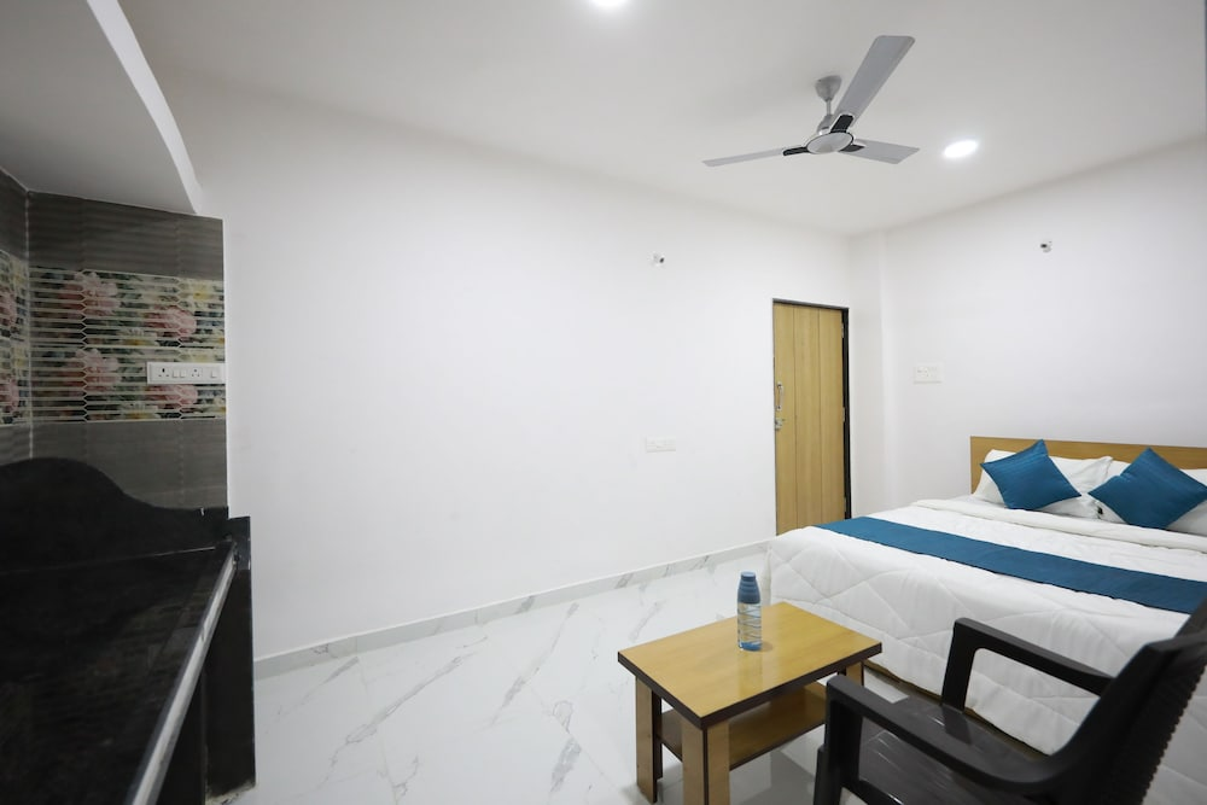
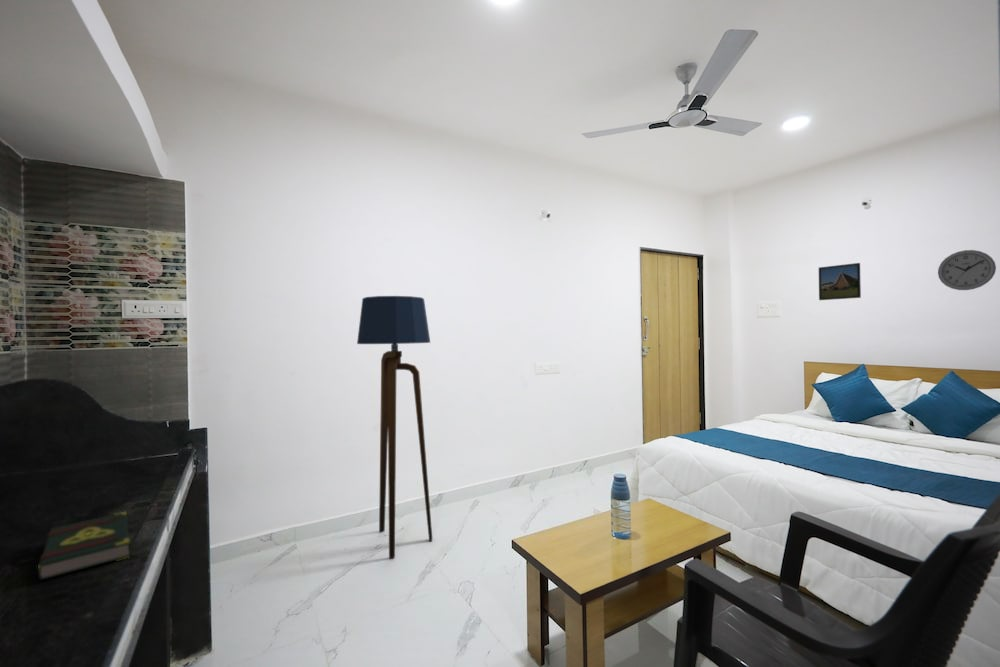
+ floor lamp [356,295,433,559]
+ wall clock [937,249,997,291]
+ book [37,511,131,581]
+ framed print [818,262,862,301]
